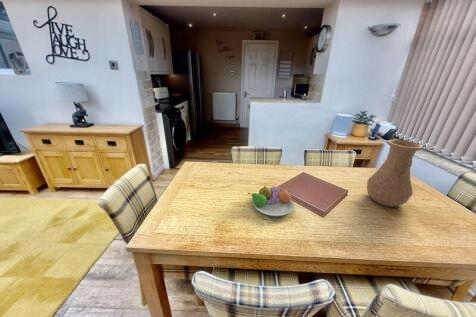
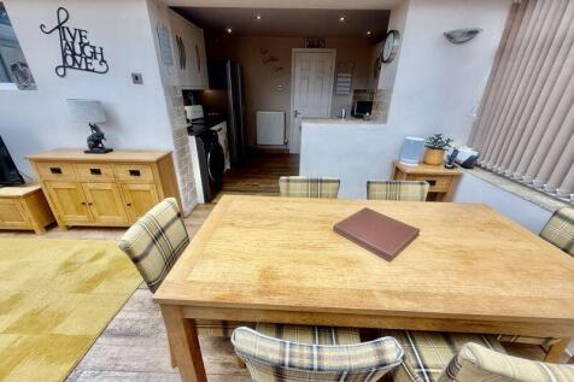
- fruit bowl [247,184,295,217]
- vase [366,138,424,208]
